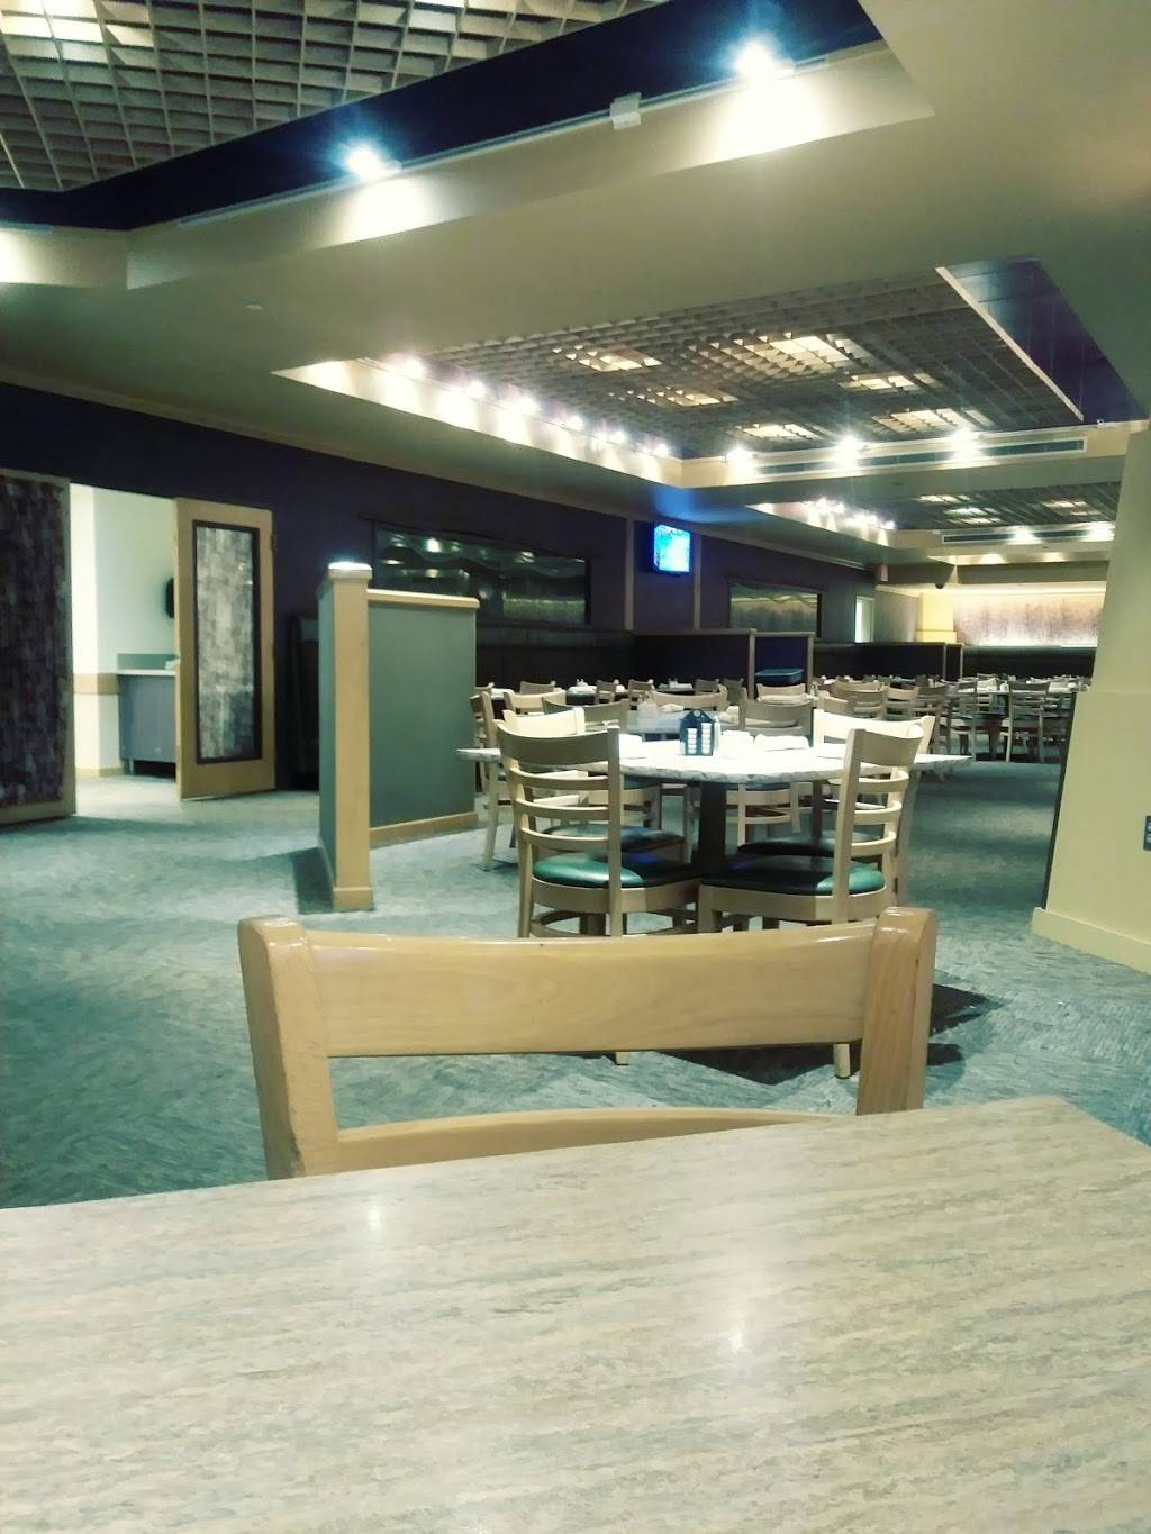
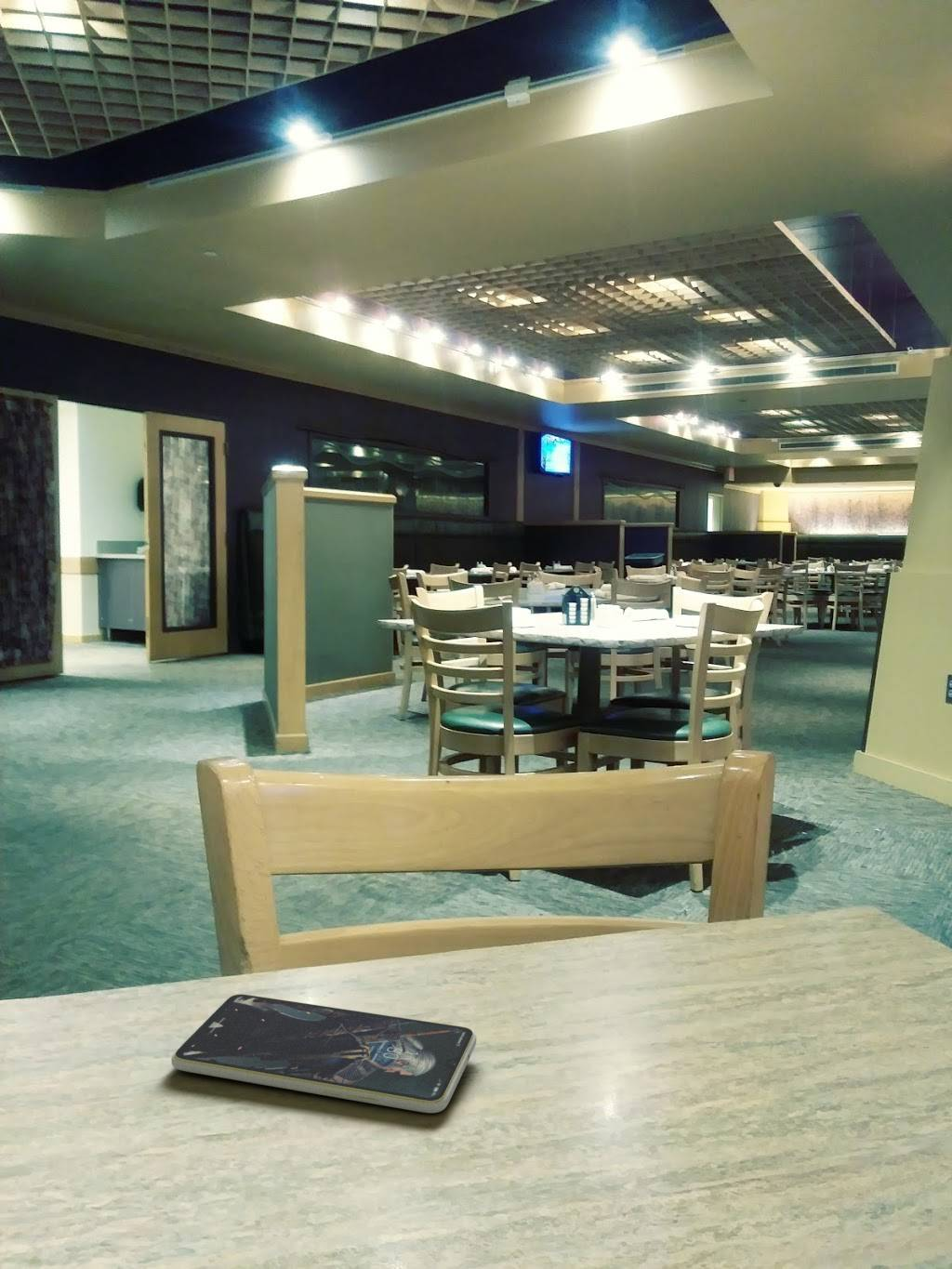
+ smartphone [170,993,477,1114]
